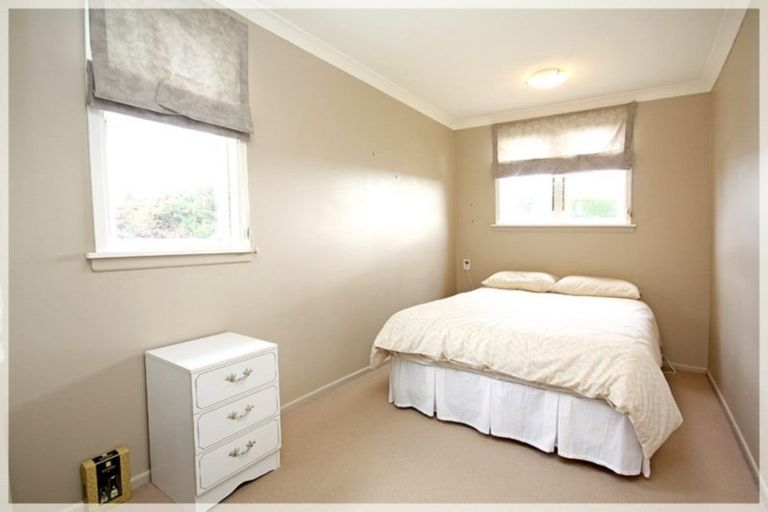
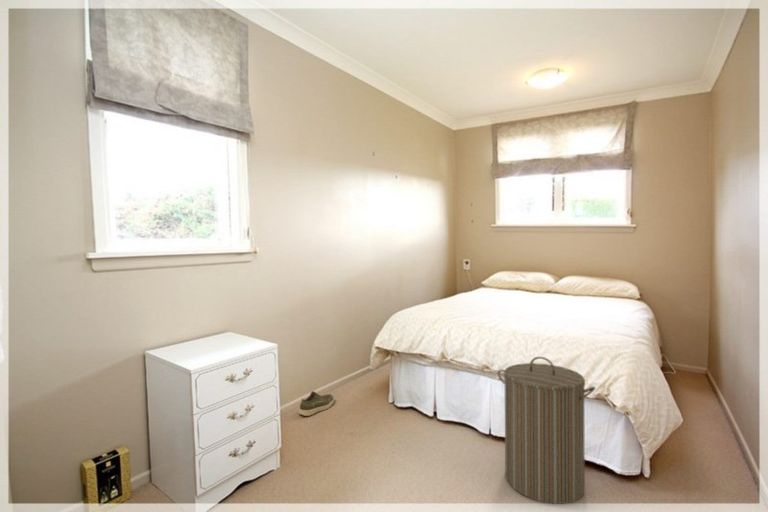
+ laundry hamper [497,356,596,505]
+ shoe [298,390,335,417]
